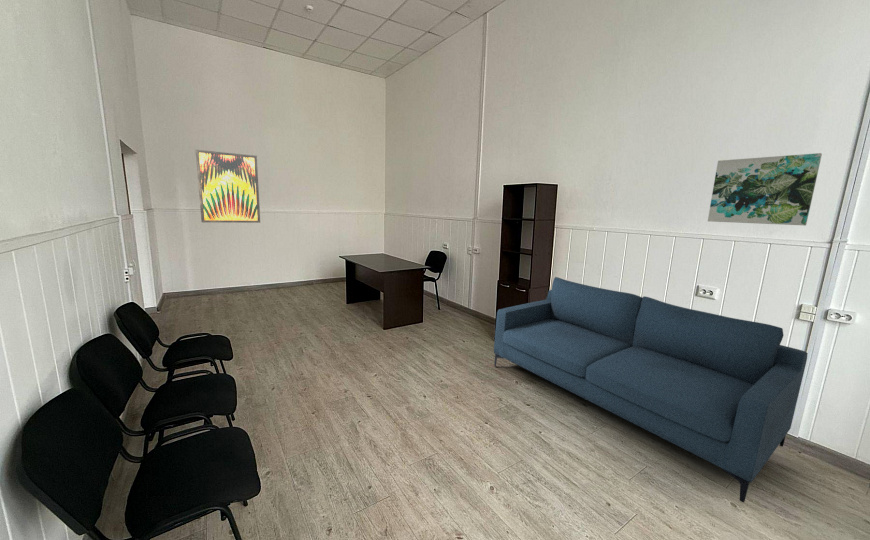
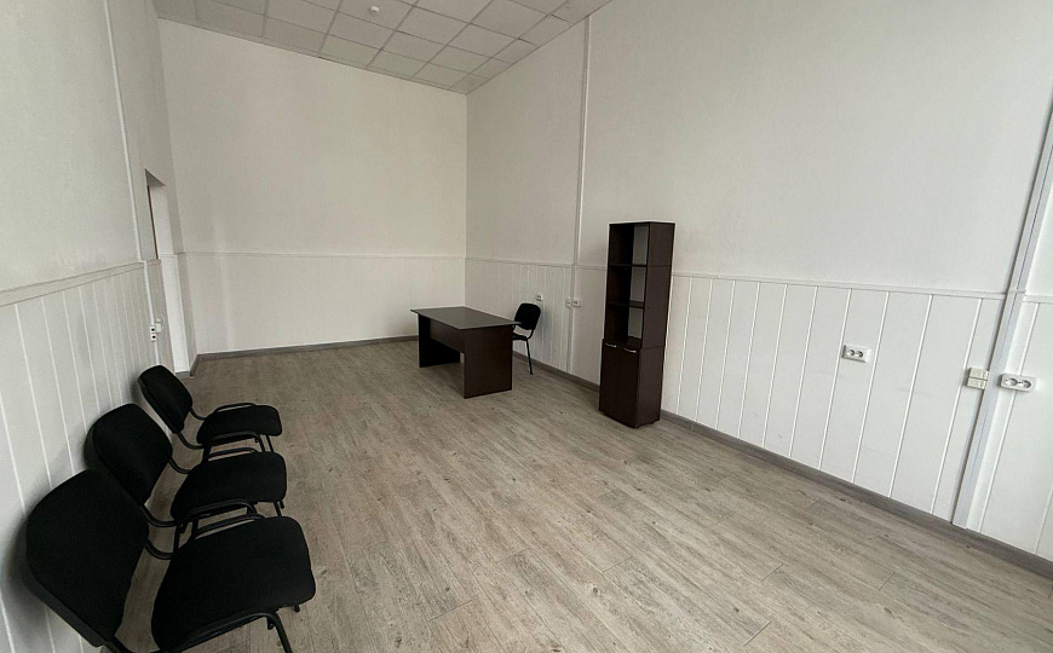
- sofa [493,276,809,504]
- wall art [195,149,261,224]
- wall art [707,152,823,227]
